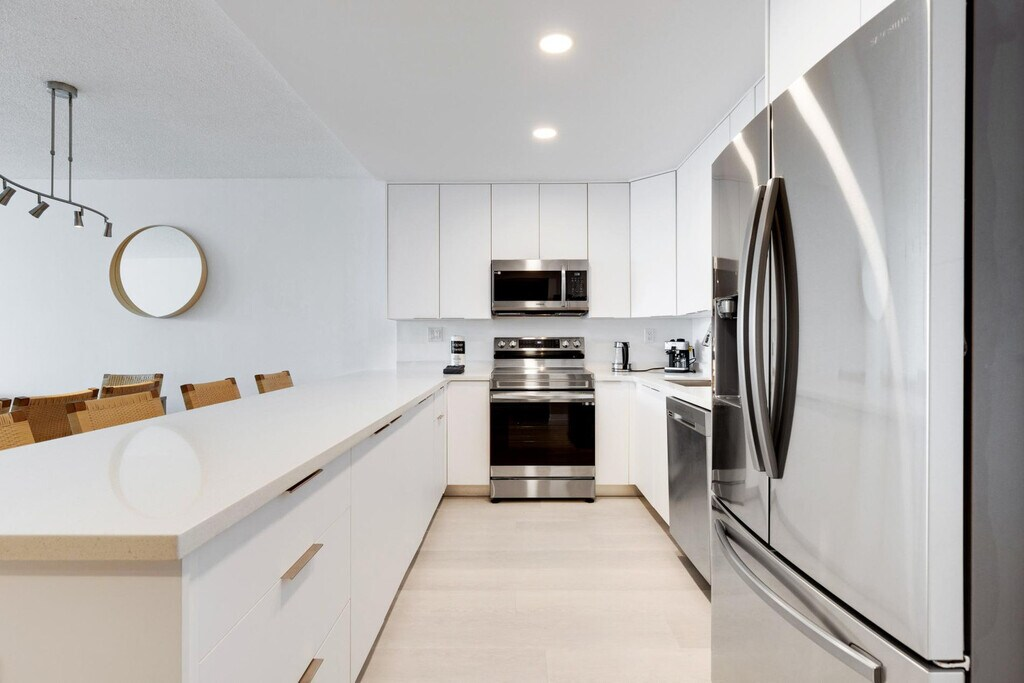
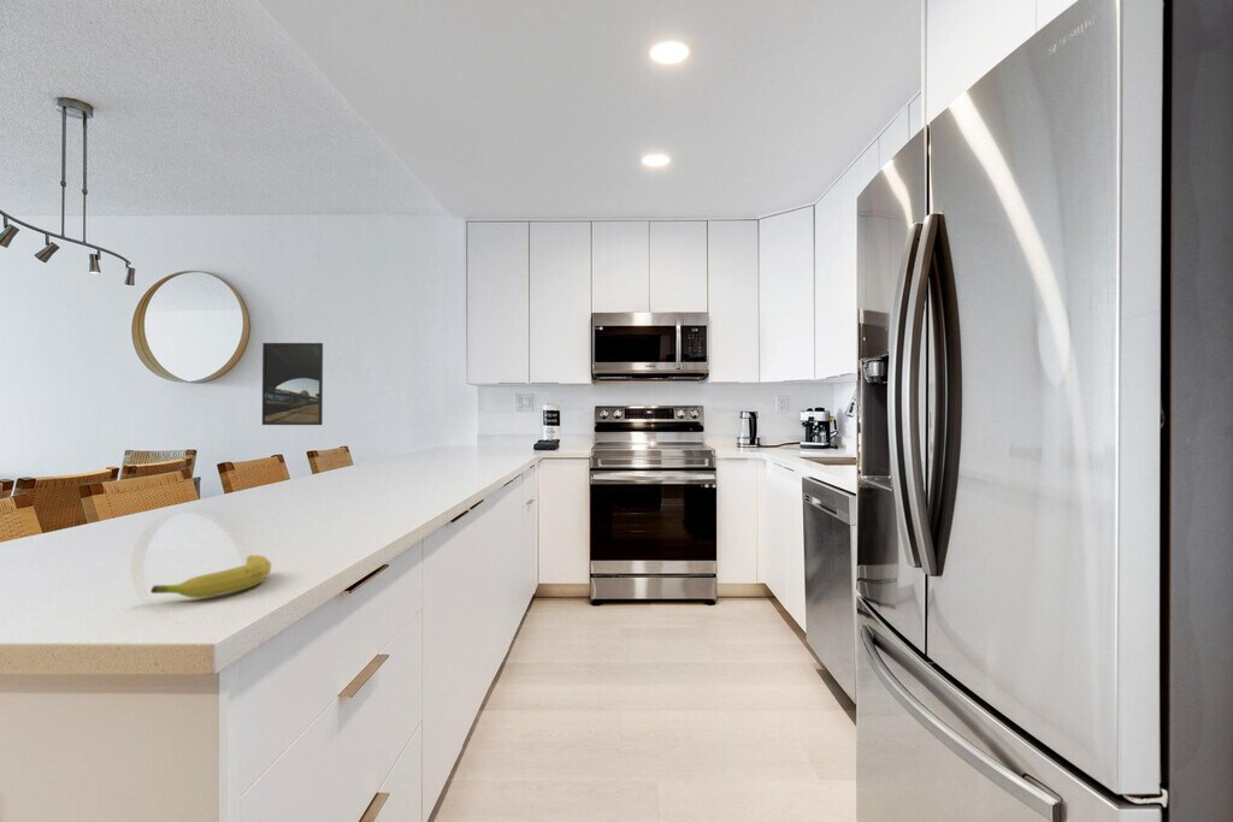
+ fruit [149,554,272,599]
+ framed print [261,342,324,426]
